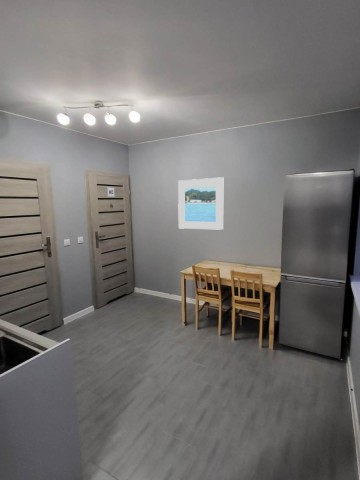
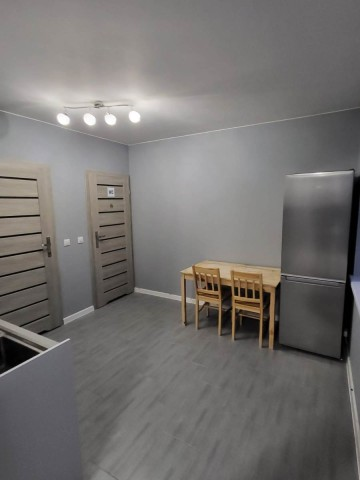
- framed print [177,176,224,231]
